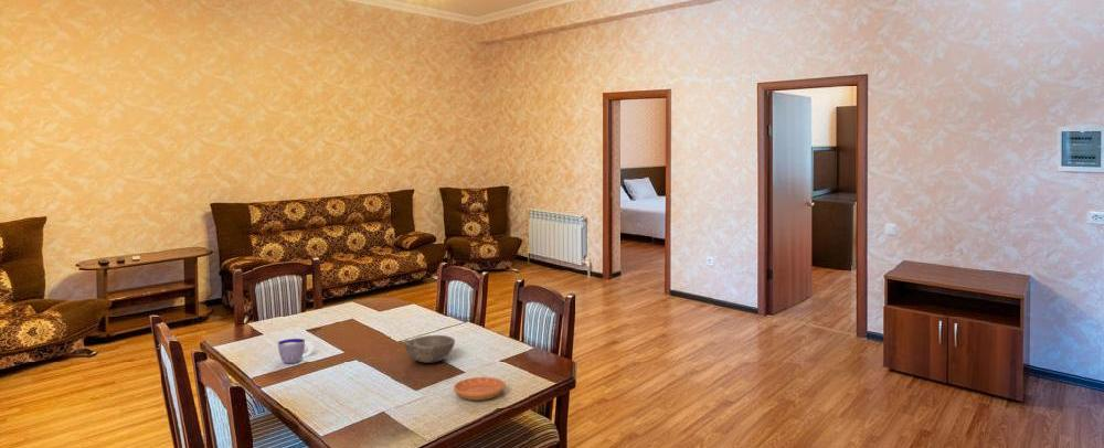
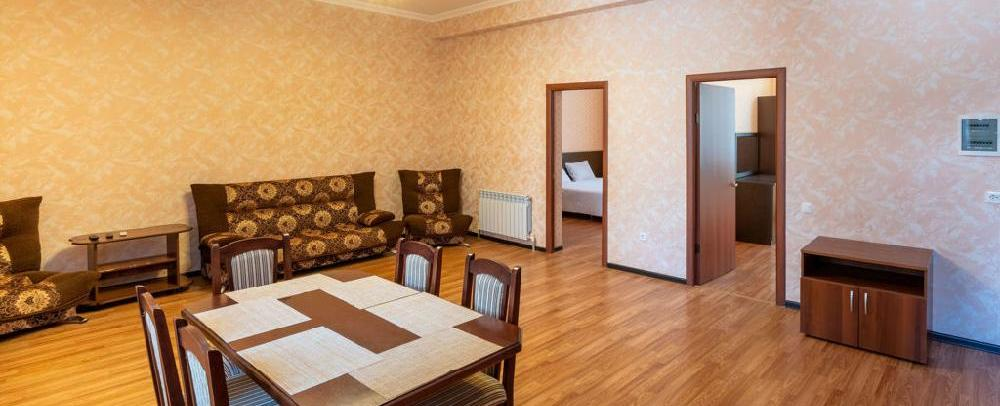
- saucer [453,376,506,402]
- cup [277,338,314,364]
- bowl [402,334,456,364]
